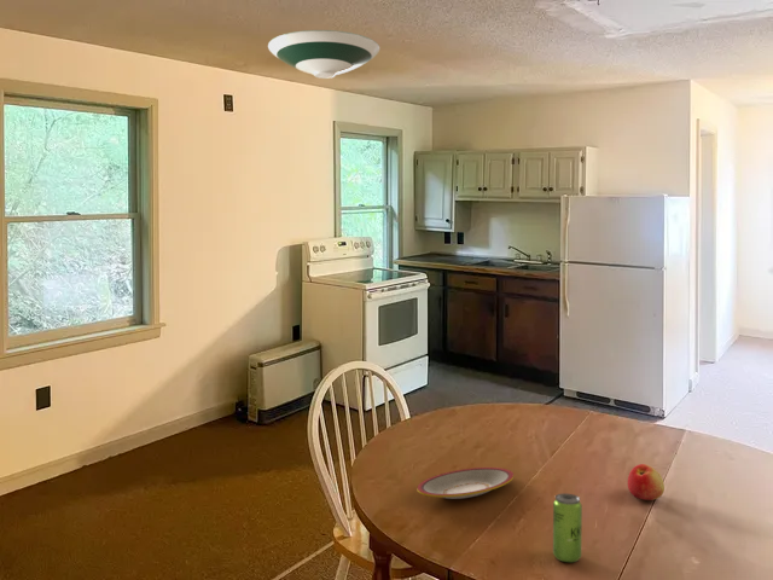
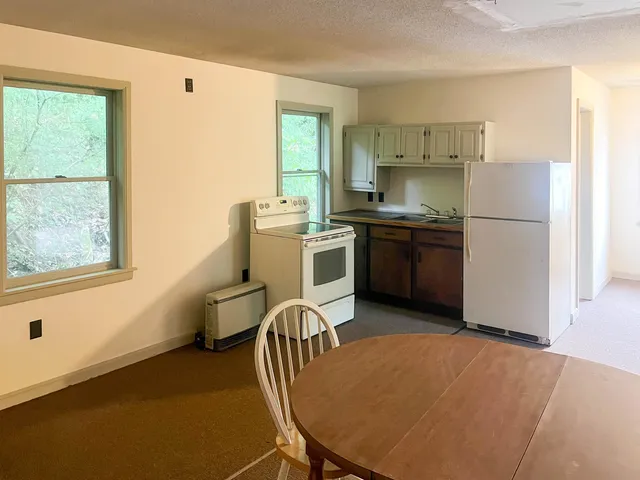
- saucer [267,29,380,80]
- plate [415,466,515,500]
- apple [627,463,666,501]
- beverage can [552,492,583,563]
